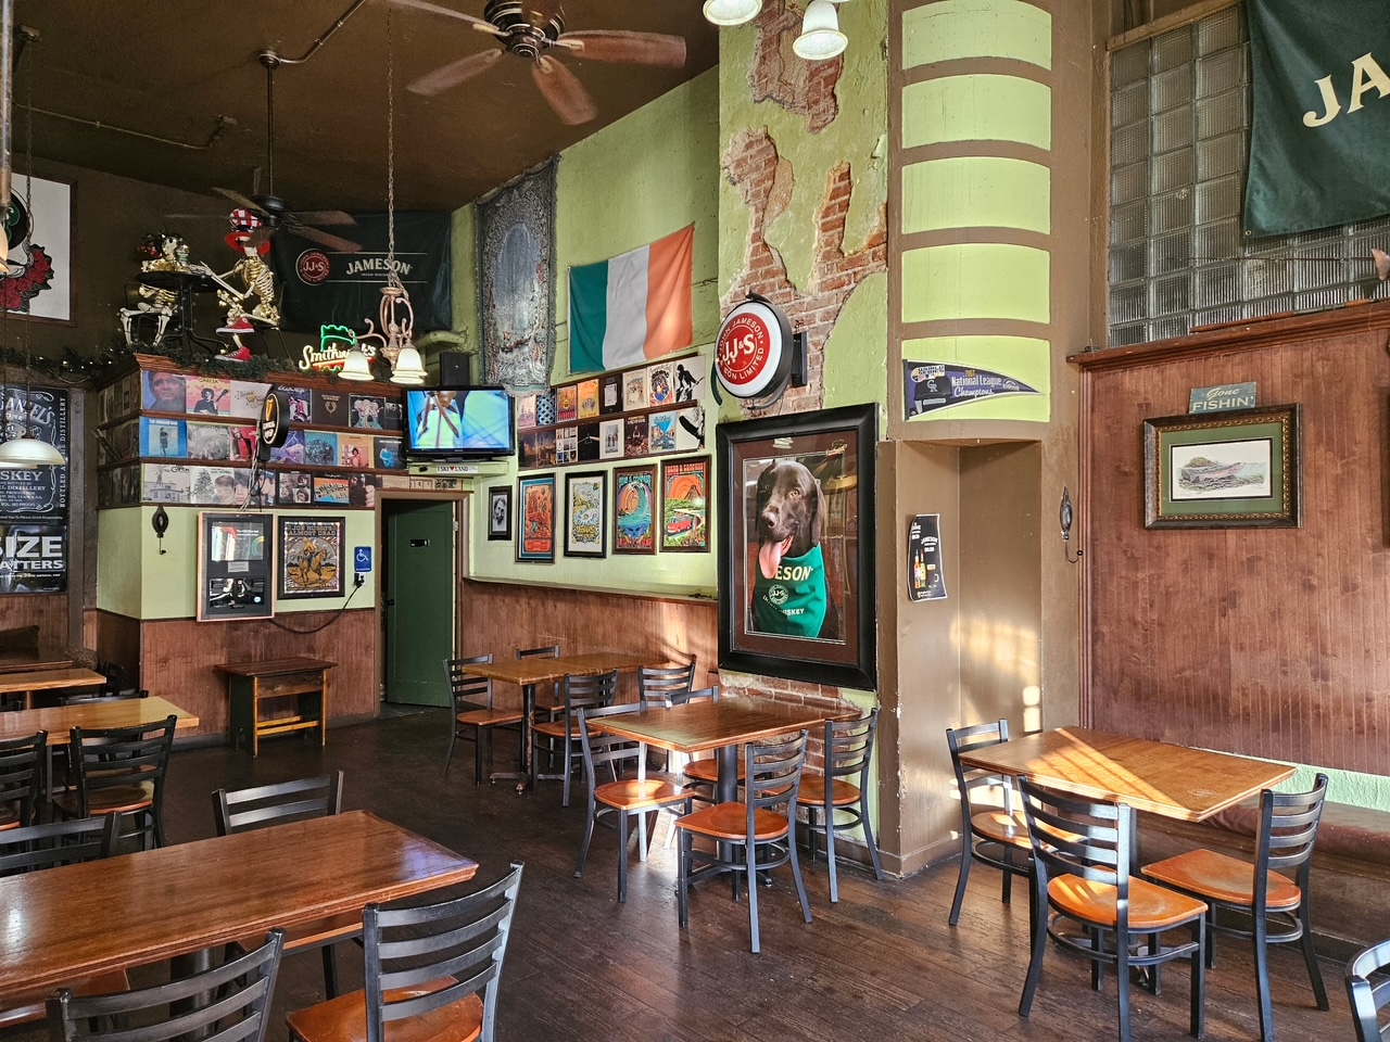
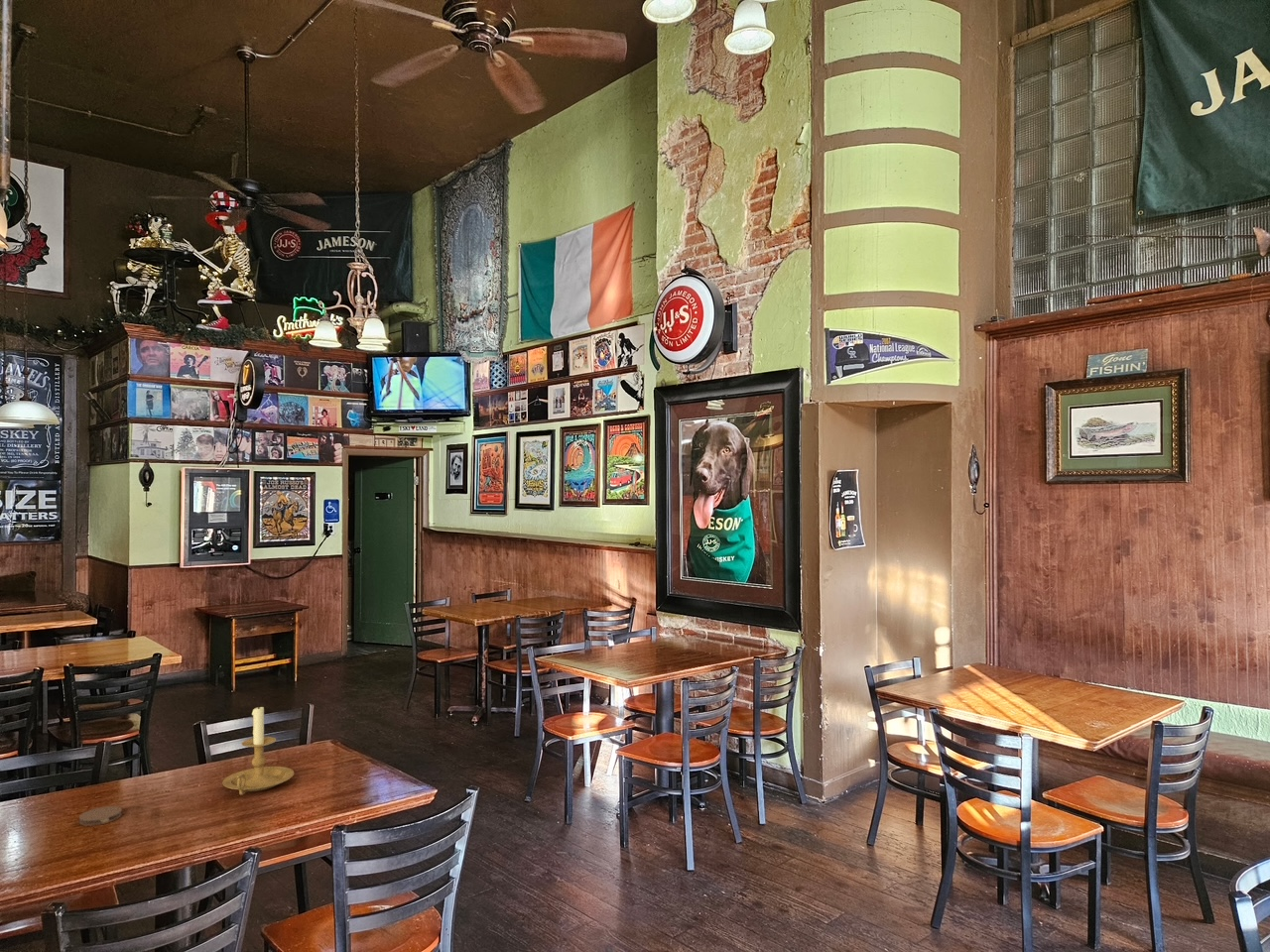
+ coaster [78,805,123,827]
+ candle holder [221,703,295,796]
